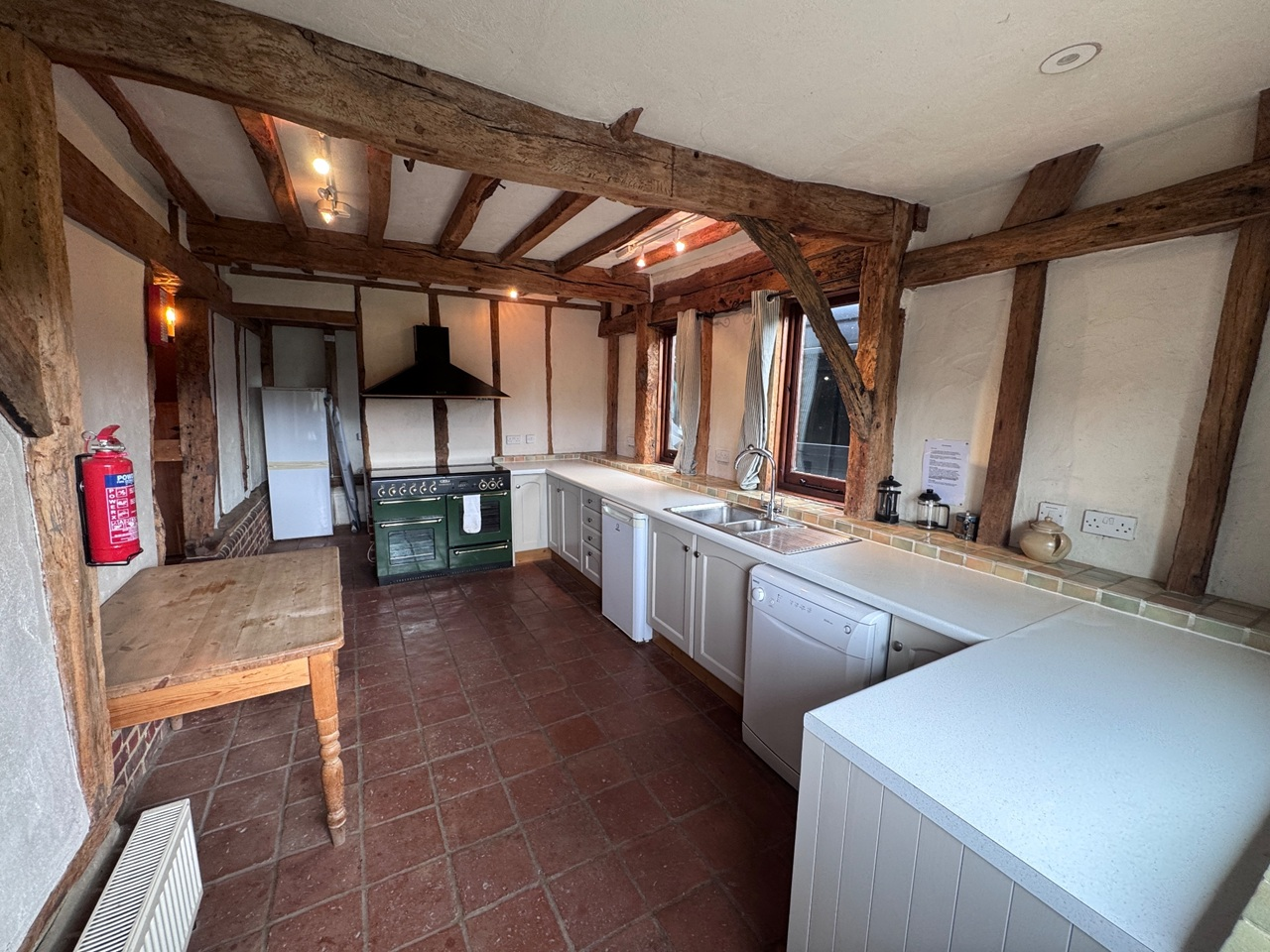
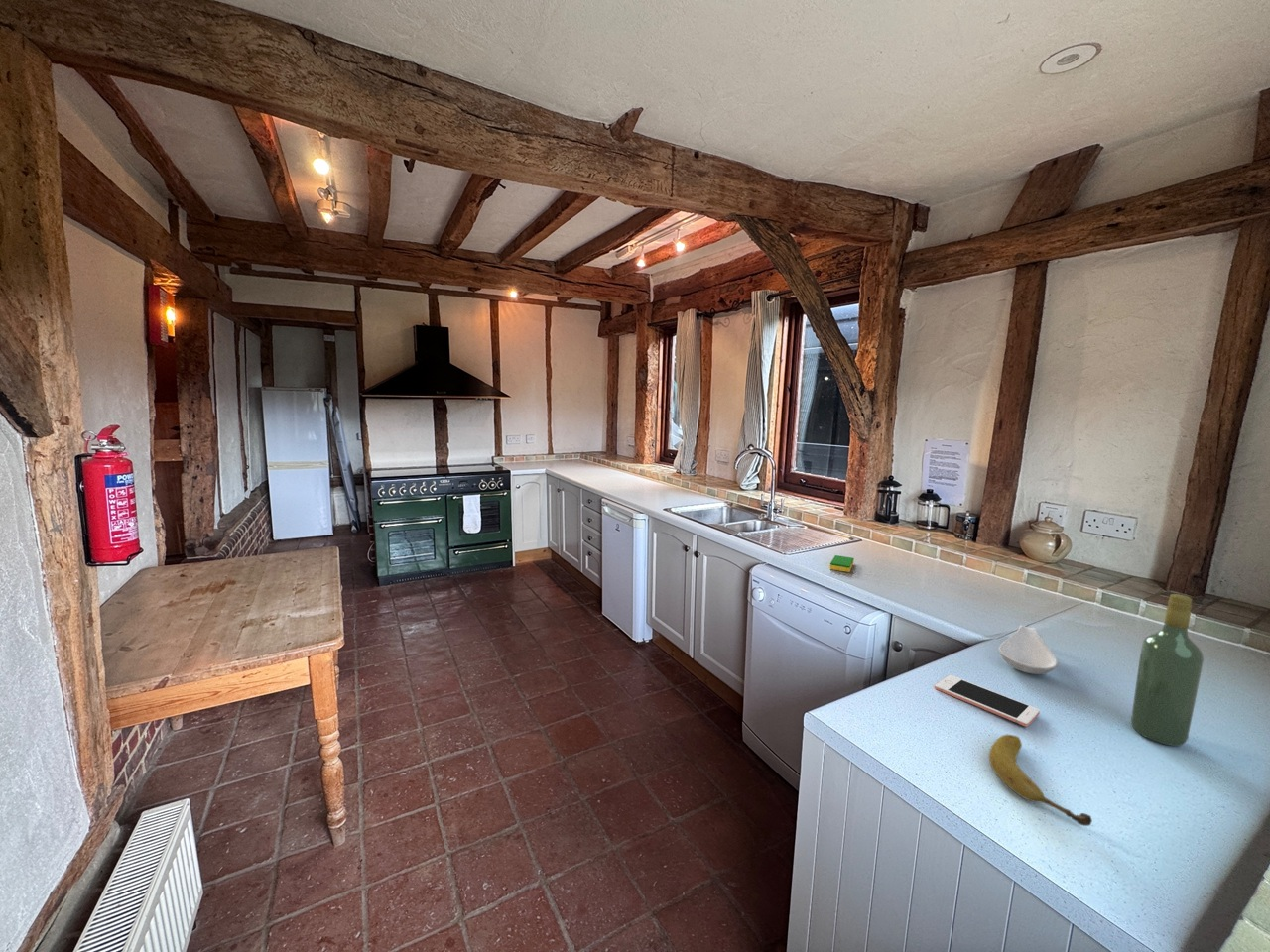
+ cell phone [934,674,1041,728]
+ dish sponge [828,554,855,573]
+ spoon rest [998,624,1059,675]
+ fruit [988,734,1093,827]
+ wine bottle [1130,593,1205,747]
